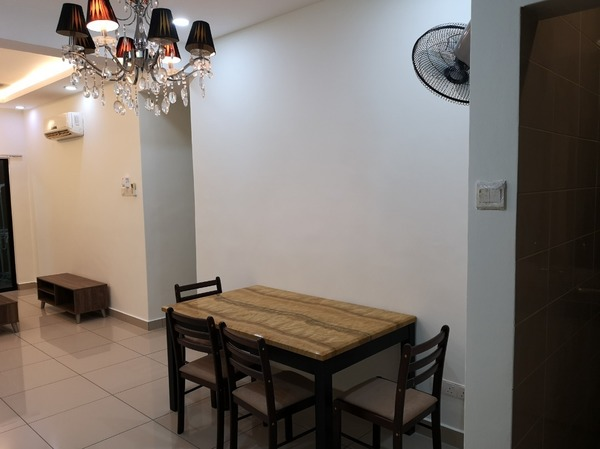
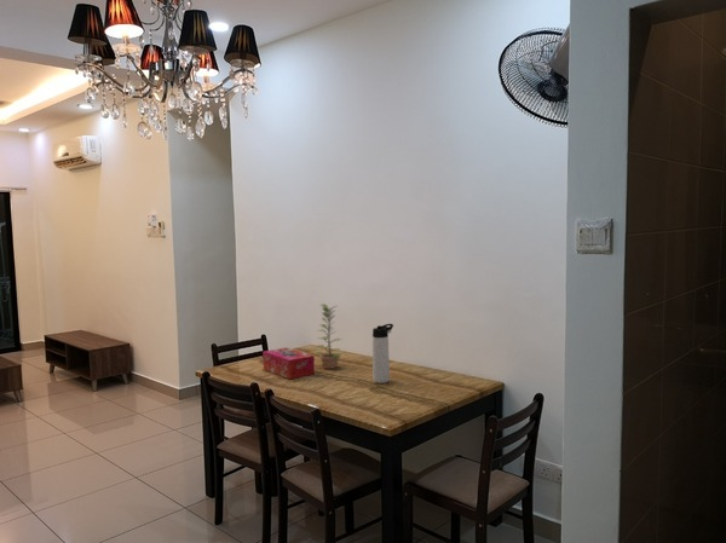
+ thermos bottle [371,323,394,385]
+ tissue box [261,347,316,381]
+ plant [313,302,345,370]
